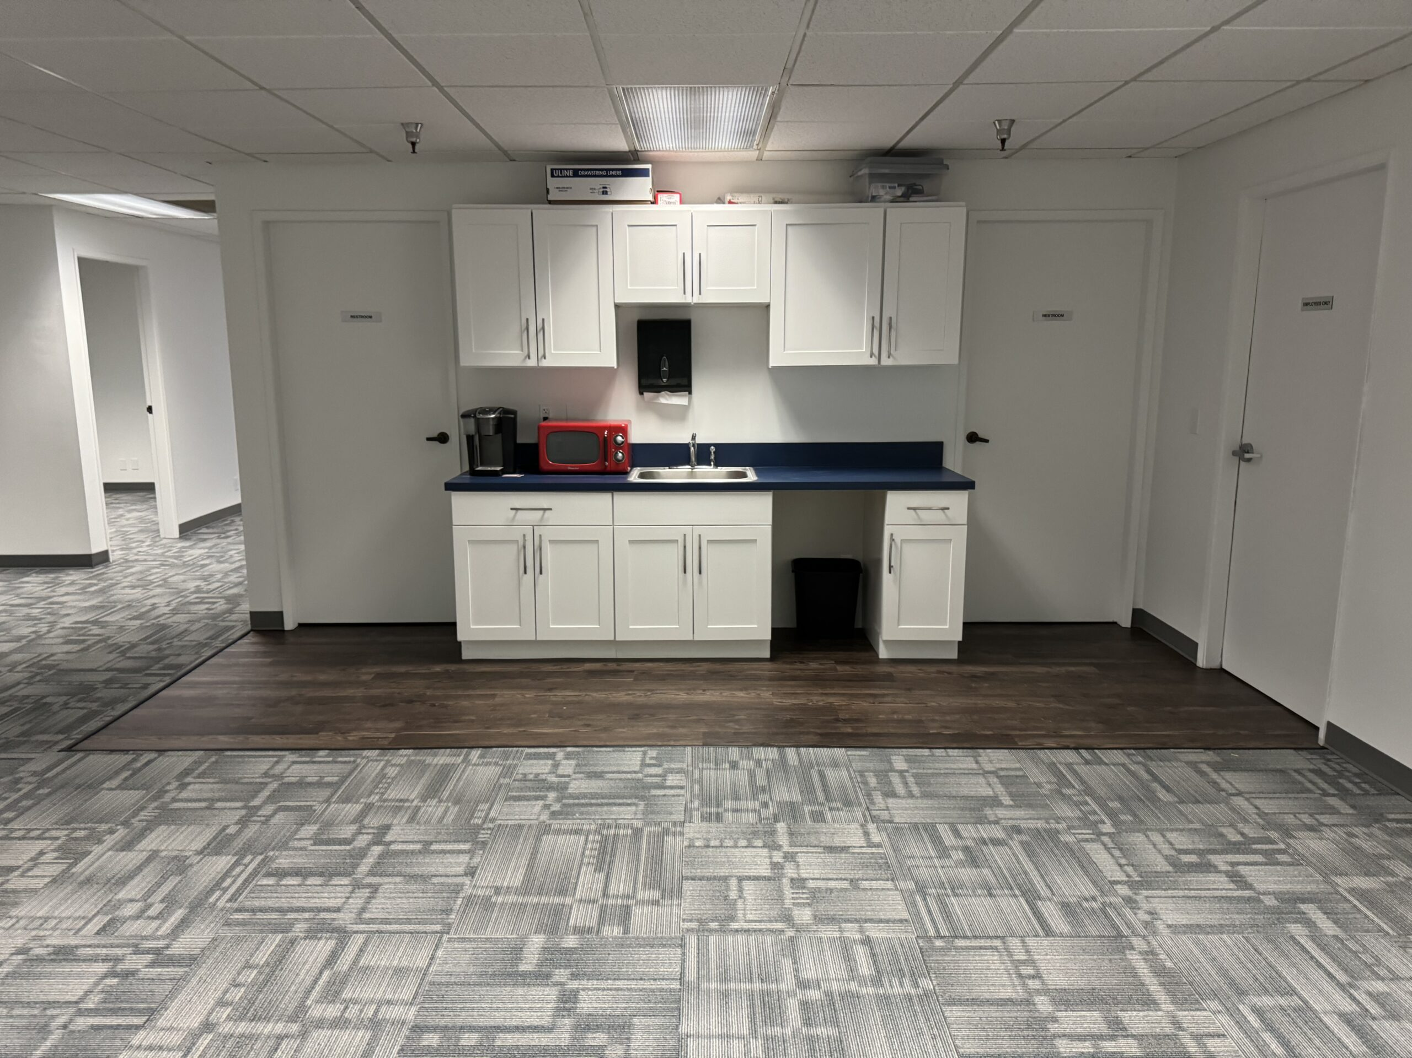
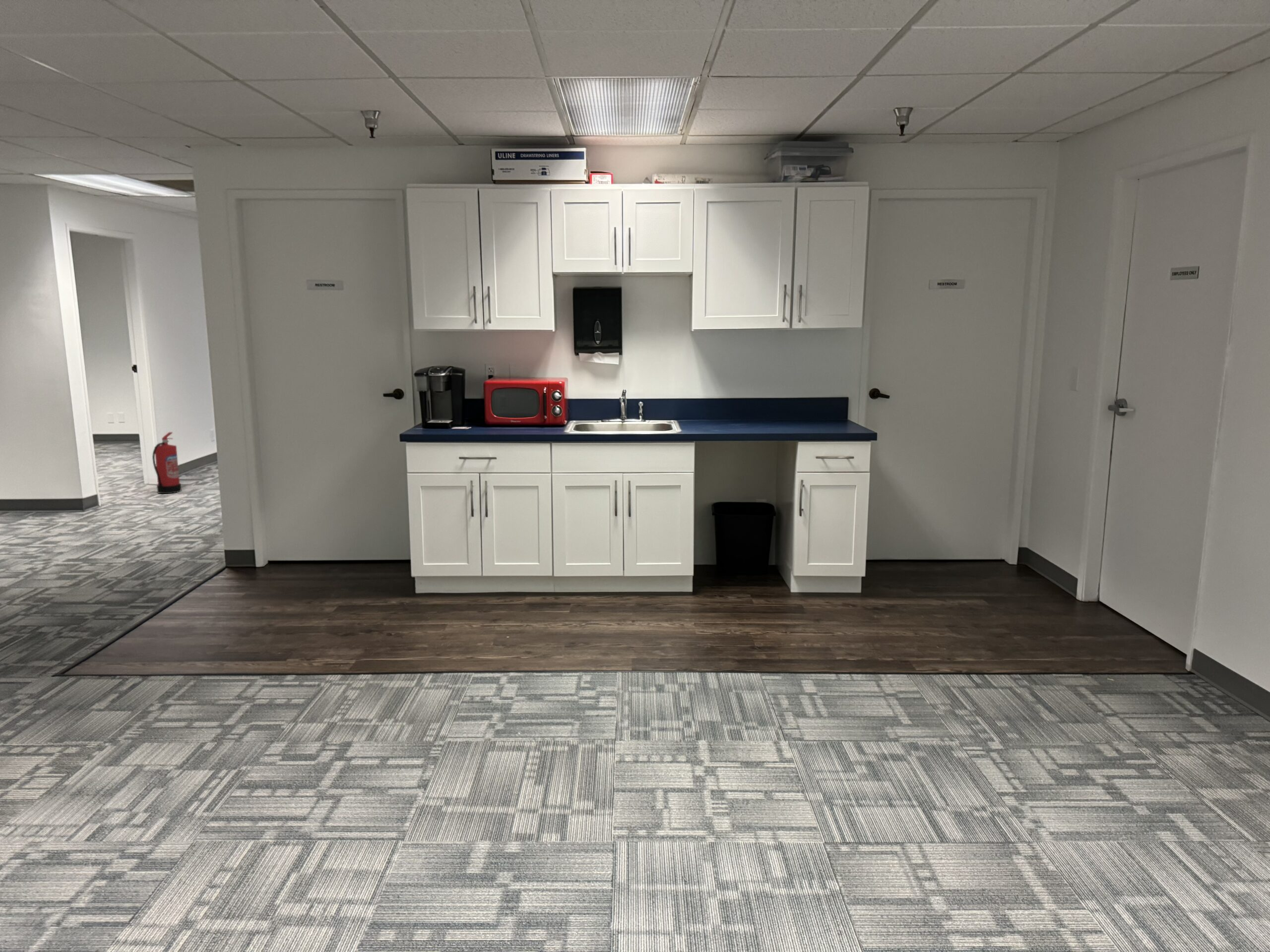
+ fire extinguisher [152,432,182,494]
